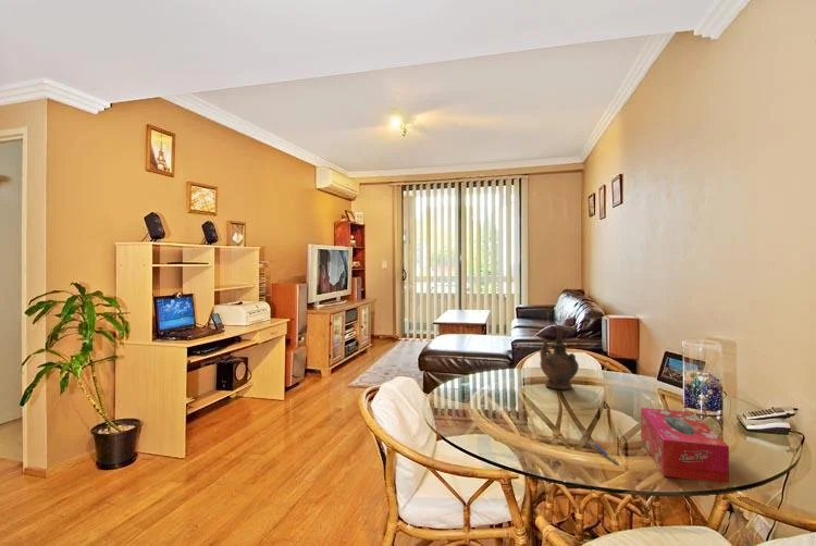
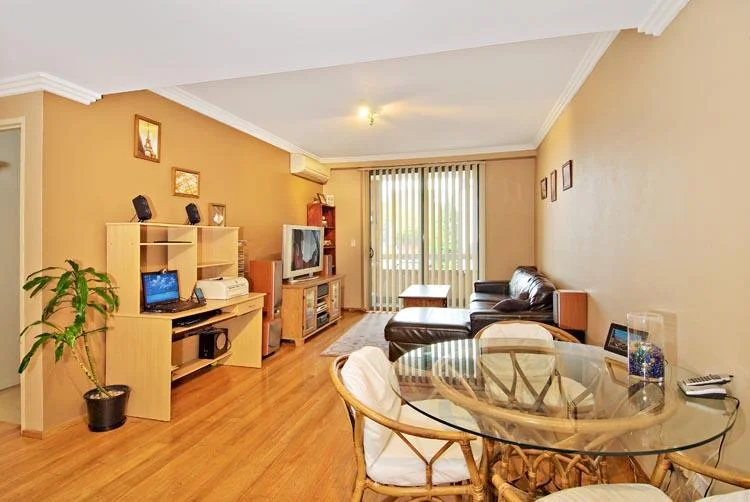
- ceremonial vessel [539,328,580,390]
- tissue box [640,407,730,484]
- pen [592,442,620,466]
